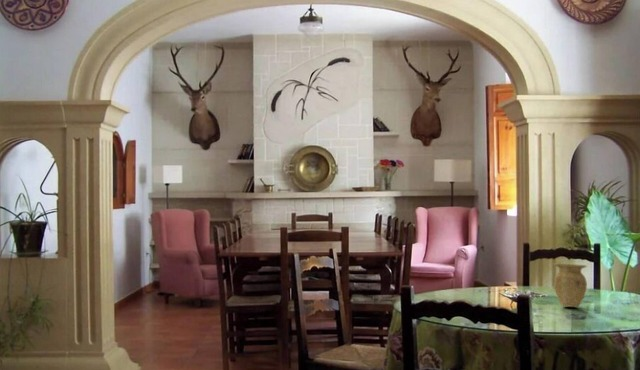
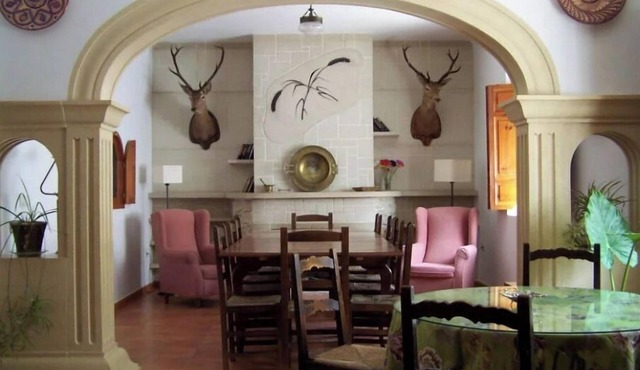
- vase [553,262,588,308]
